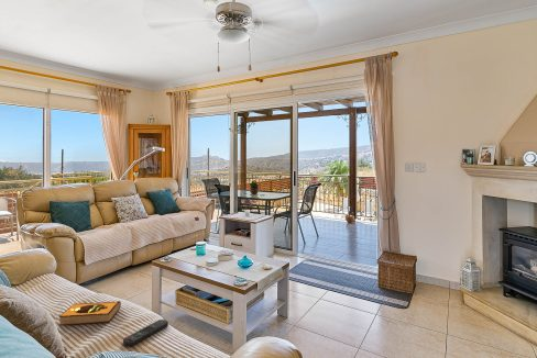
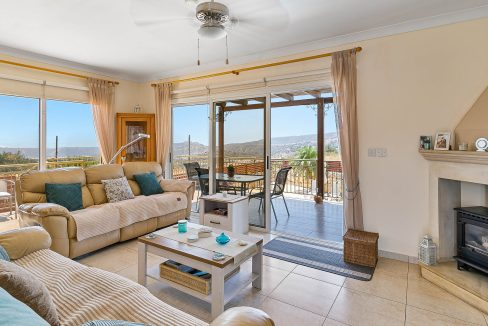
- hardback book [58,300,122,326]
- remote control [122,318,169,347]
